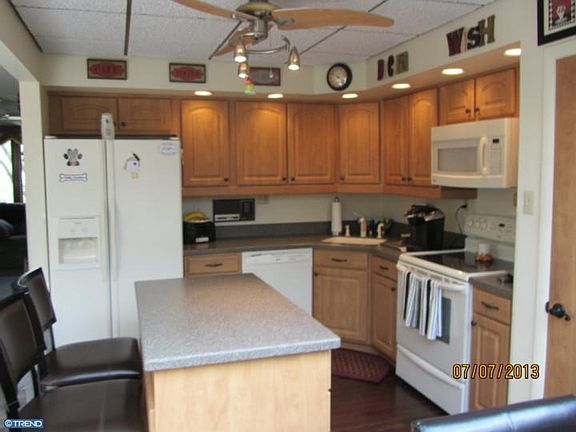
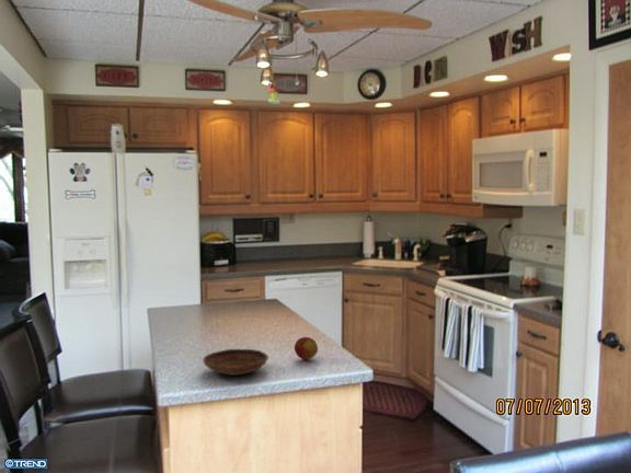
+ apple [294,336,319,361]
+ bowl [202,348,269,377]
